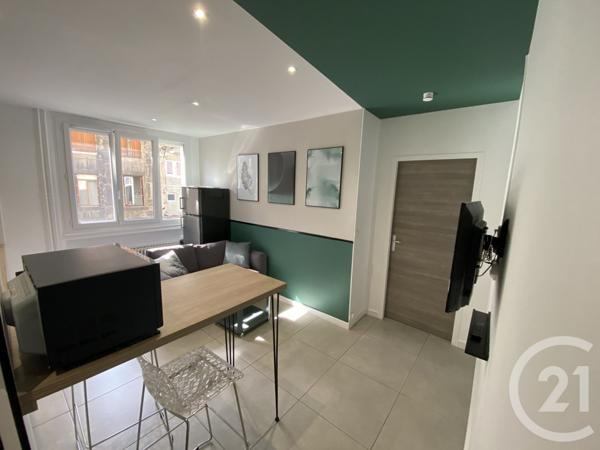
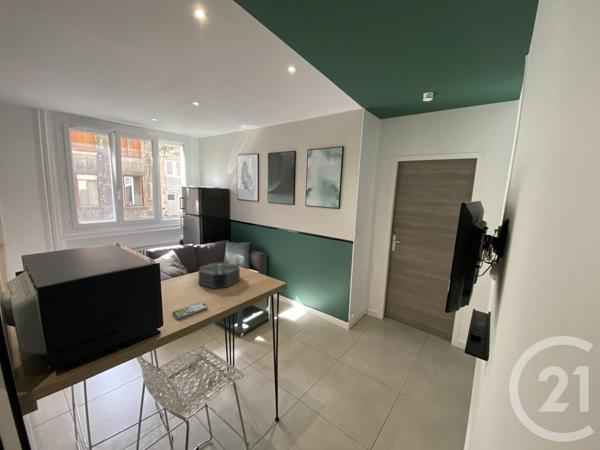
+ smartphone [172,302,208,320]
+ speaker [198,261,241,289]
